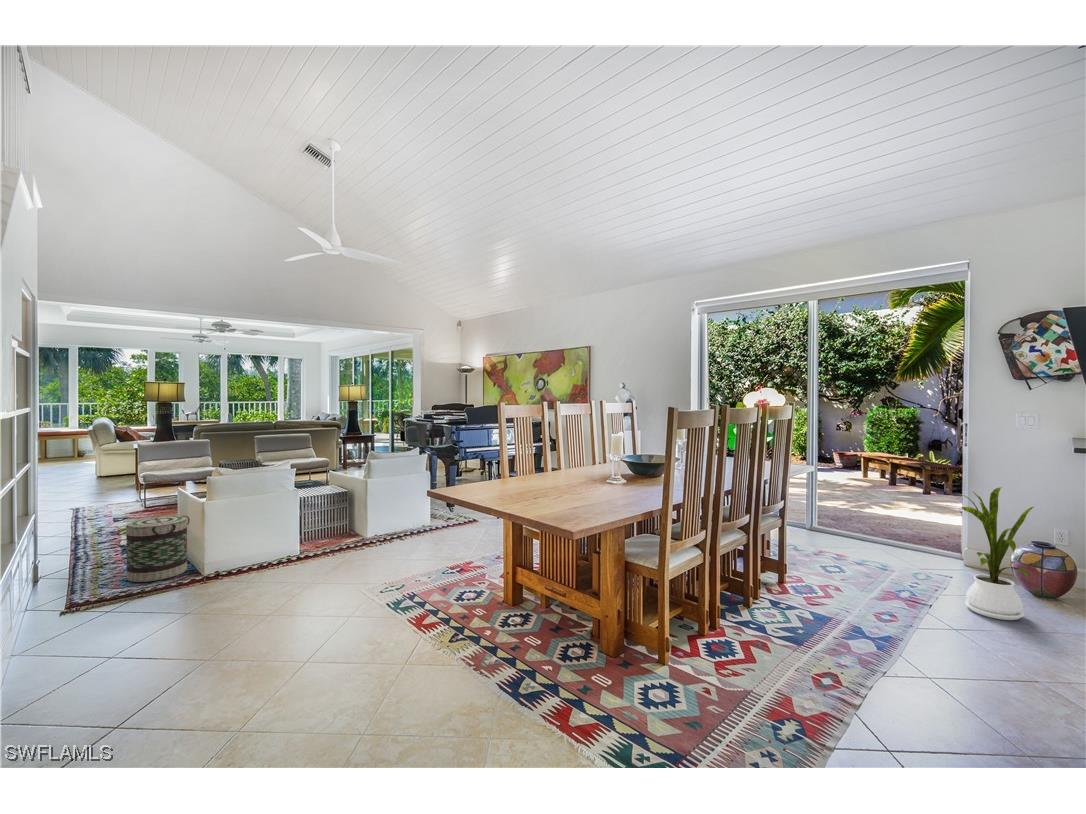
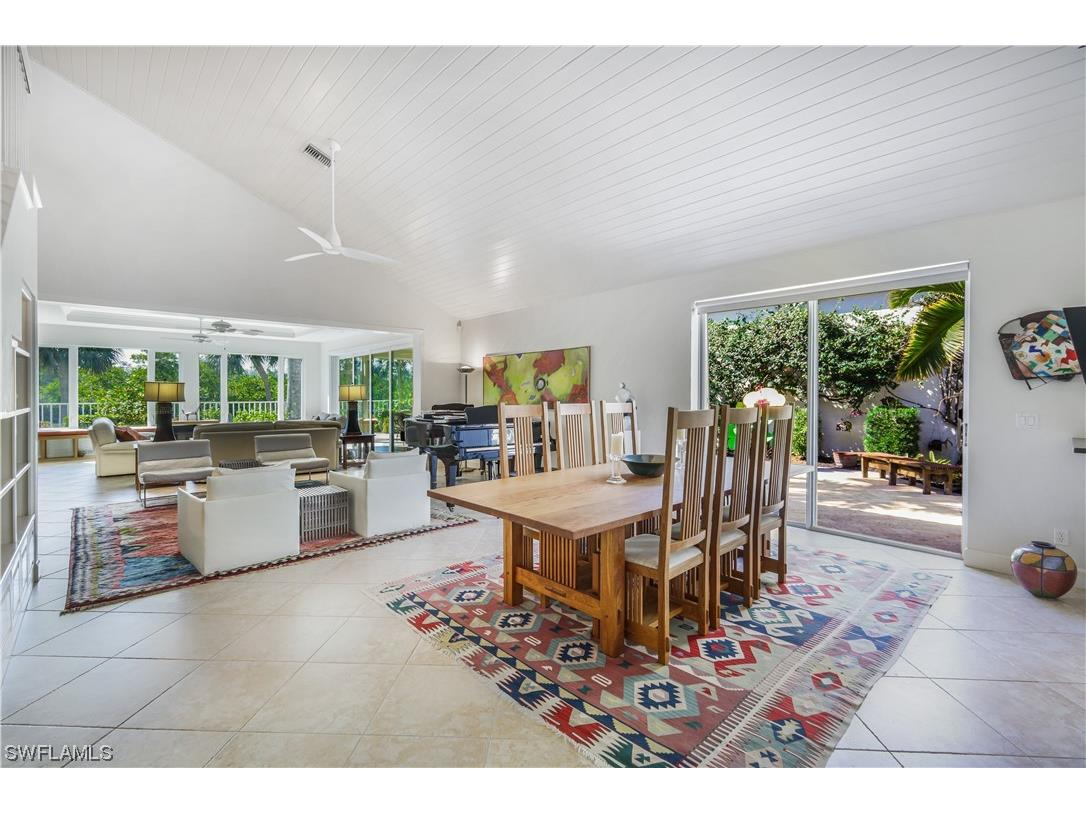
- basket [125,514,191,583]
- house plant [955,486,1034,621]
